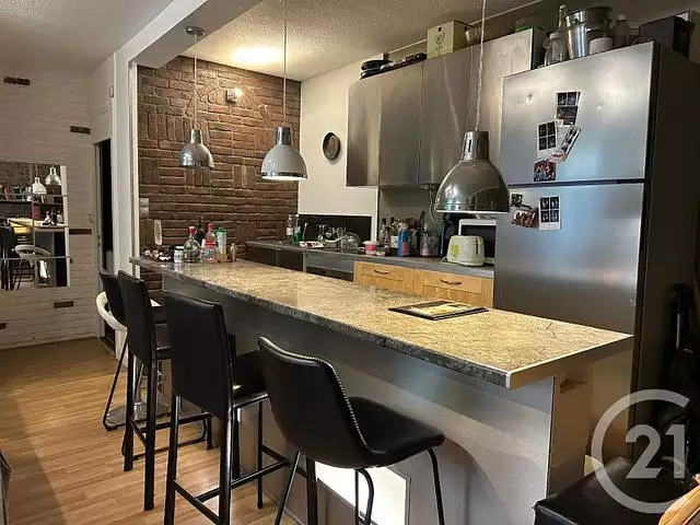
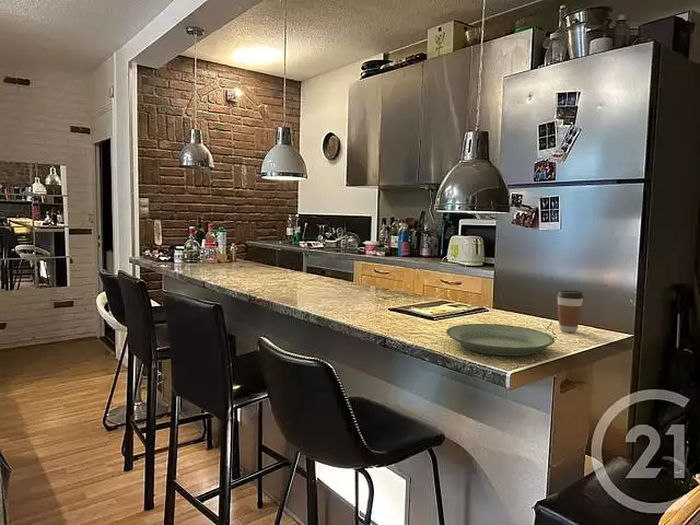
+ plate [445,323,556,357]
+ coffee cup [556,290,584,334]
